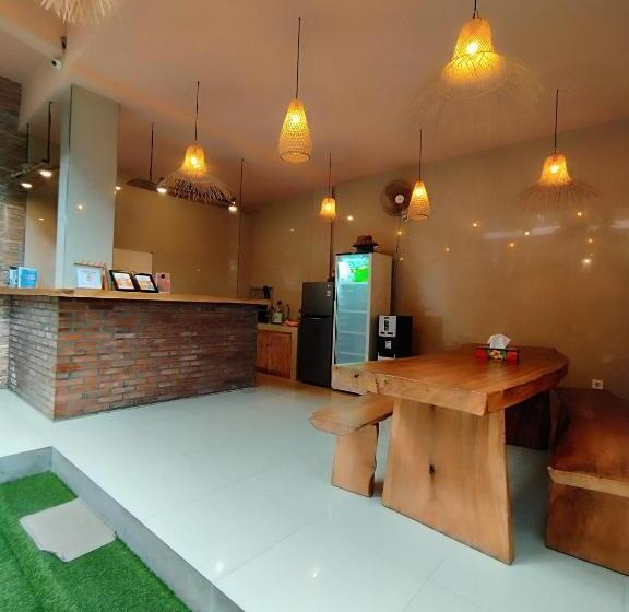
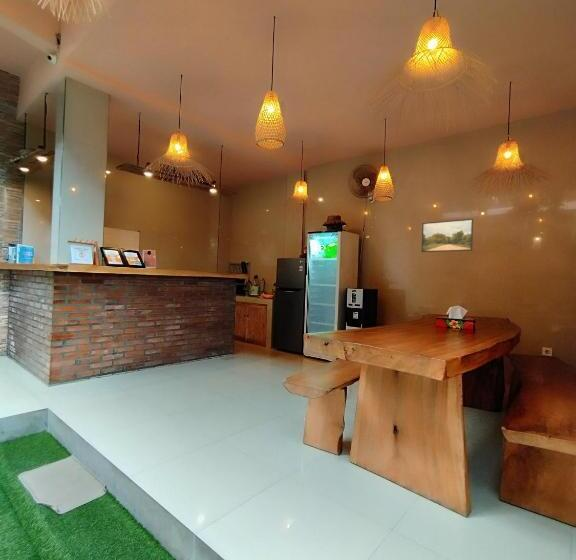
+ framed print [421,218,474,253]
